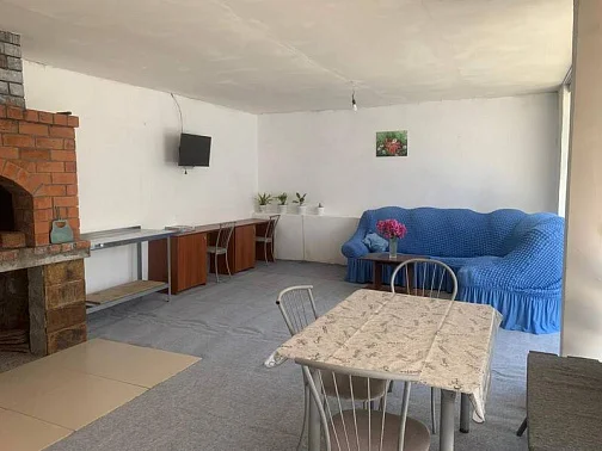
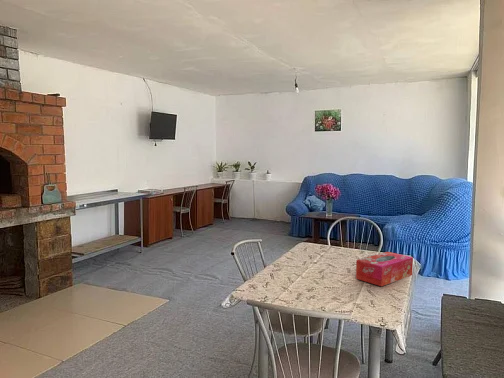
+ tissue box [355,251,414,287]
